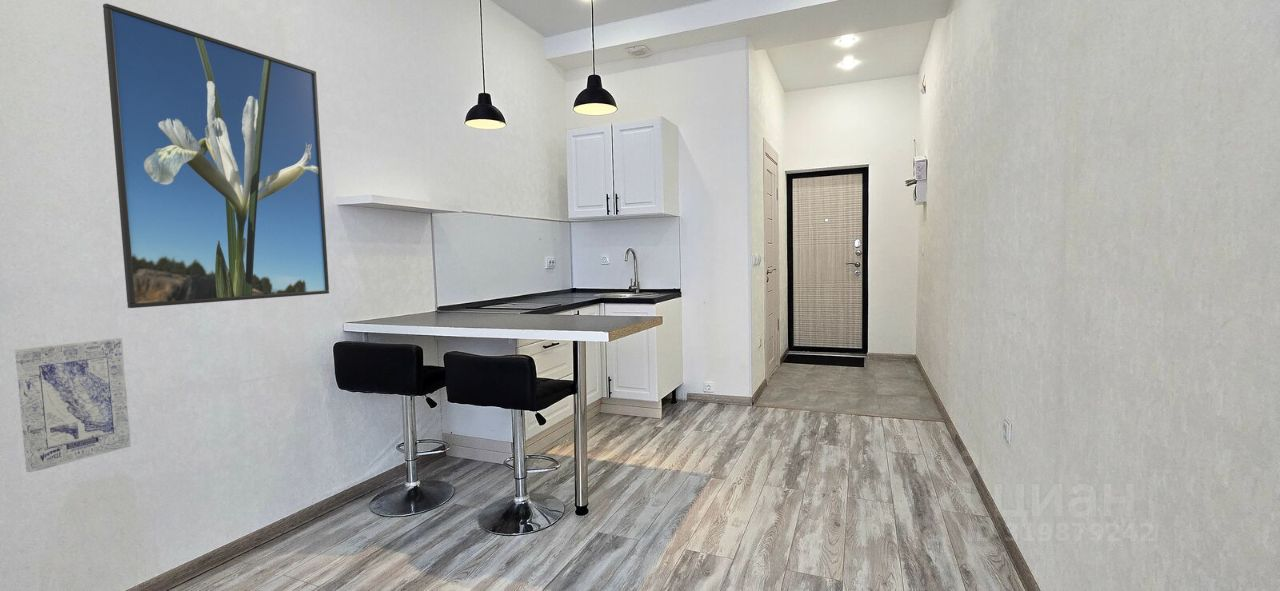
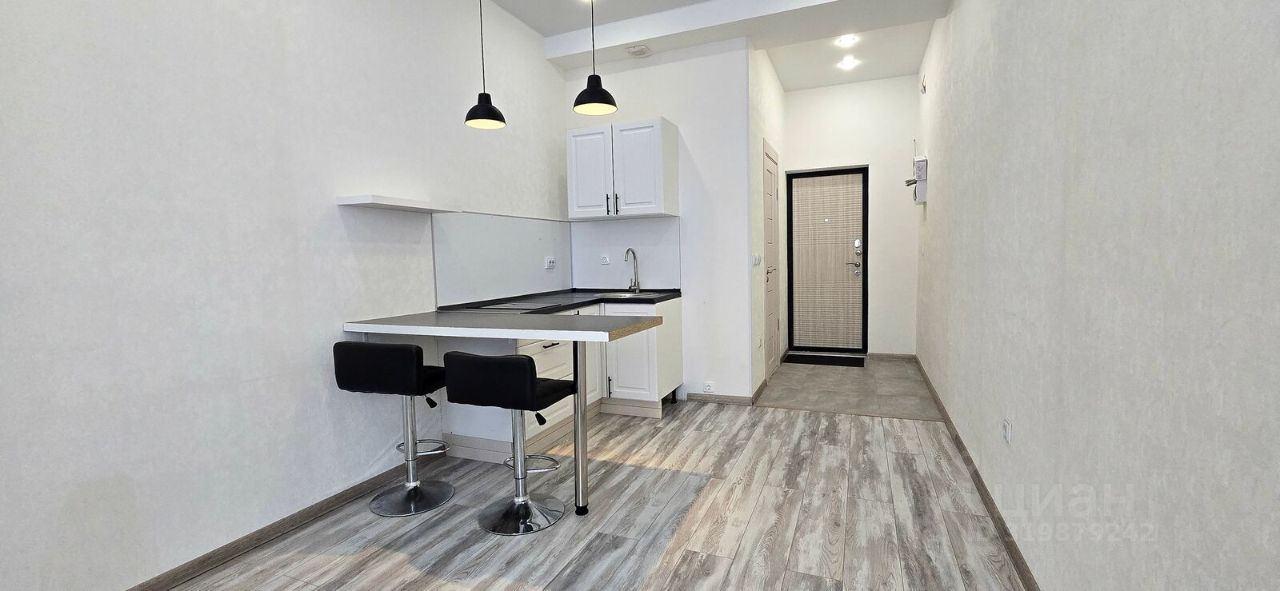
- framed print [102,2,330,309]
- wall art [14,337,132,473]
